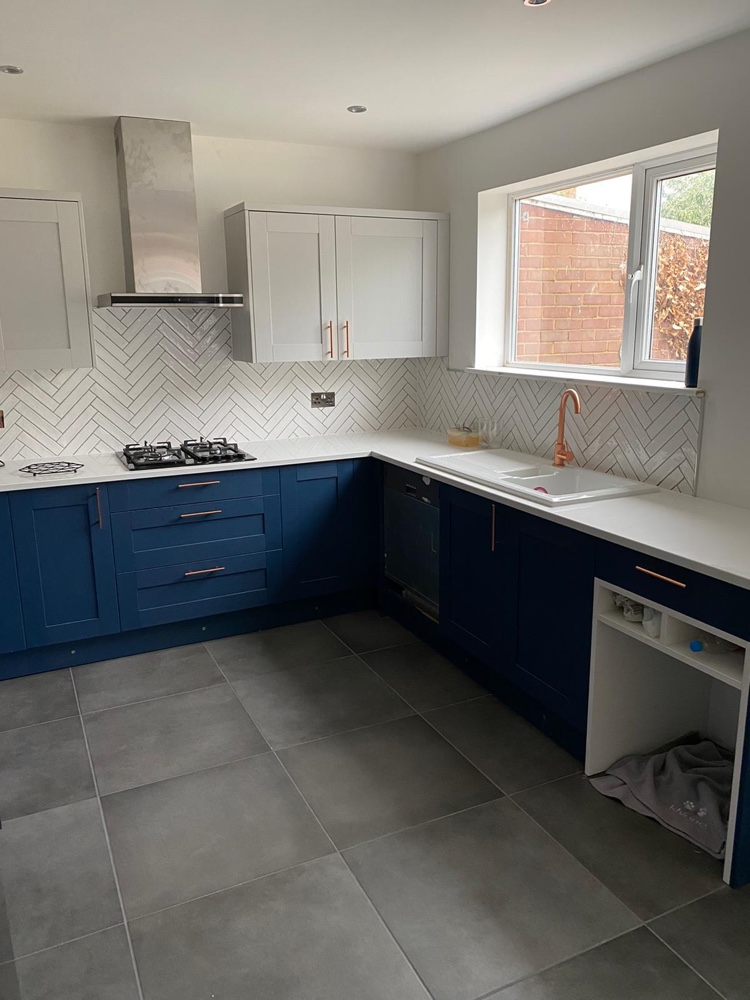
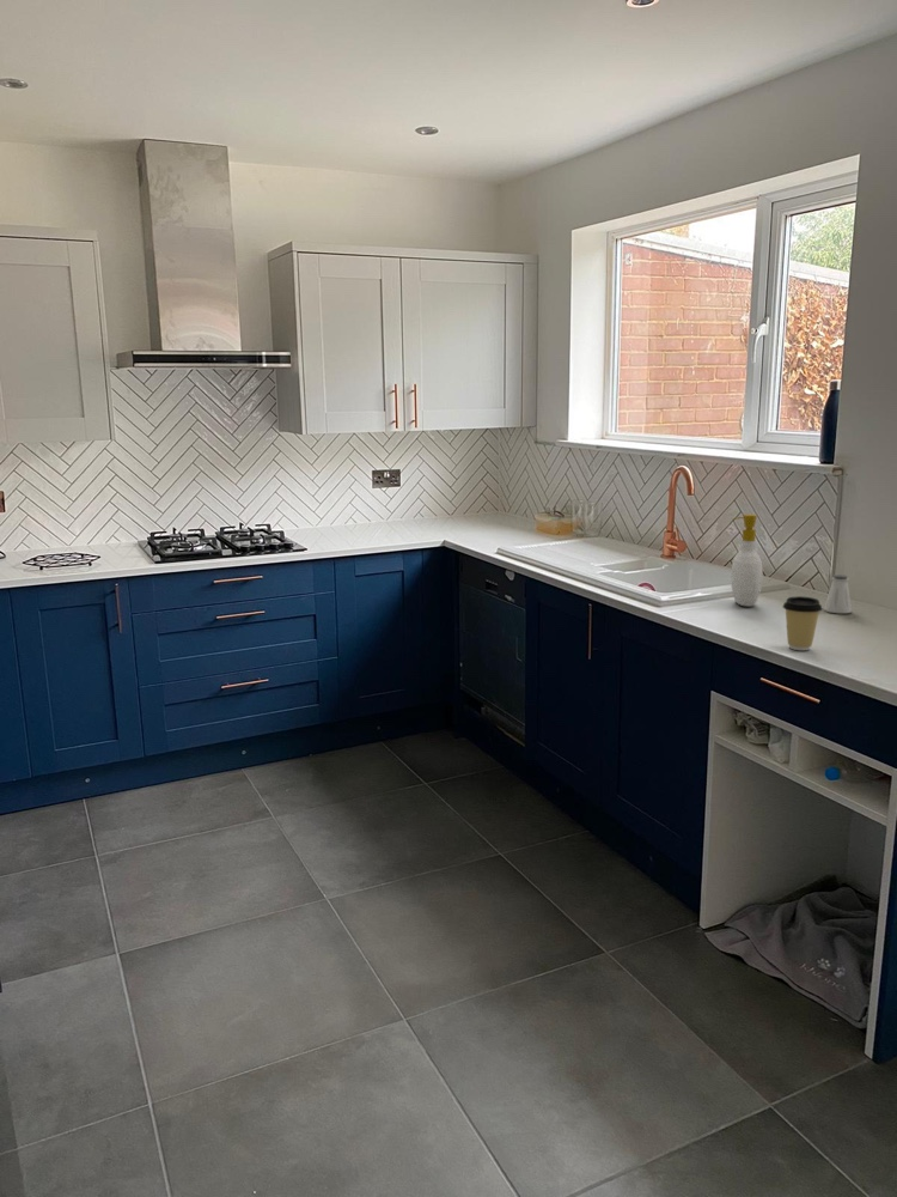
+ coffee cup [782,595,823,651]
+ saltshaker [823,573,853,614]
+ soap bottle [730,514,764,608]
